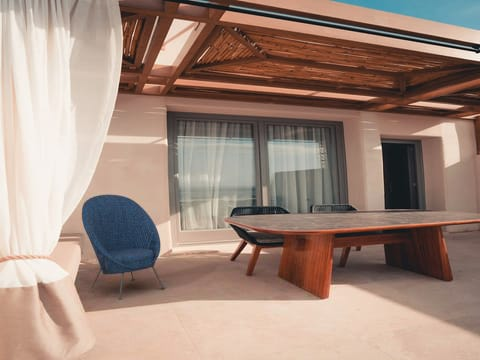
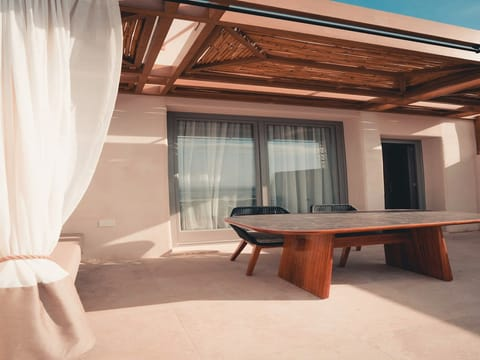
- lounge chair [81,194,166,301]
